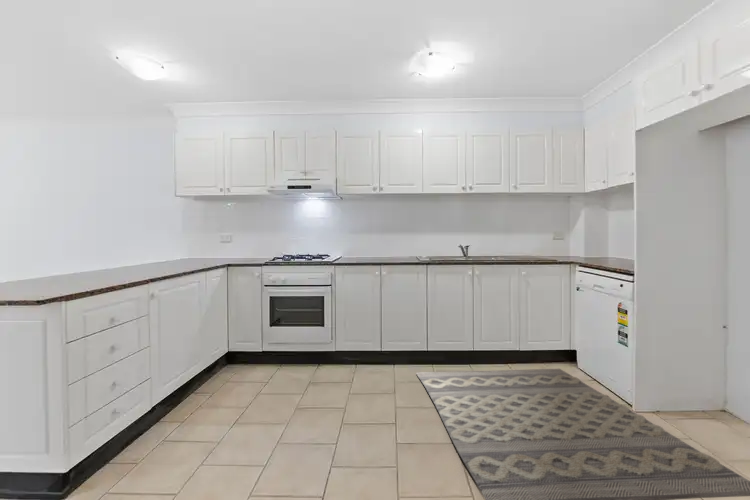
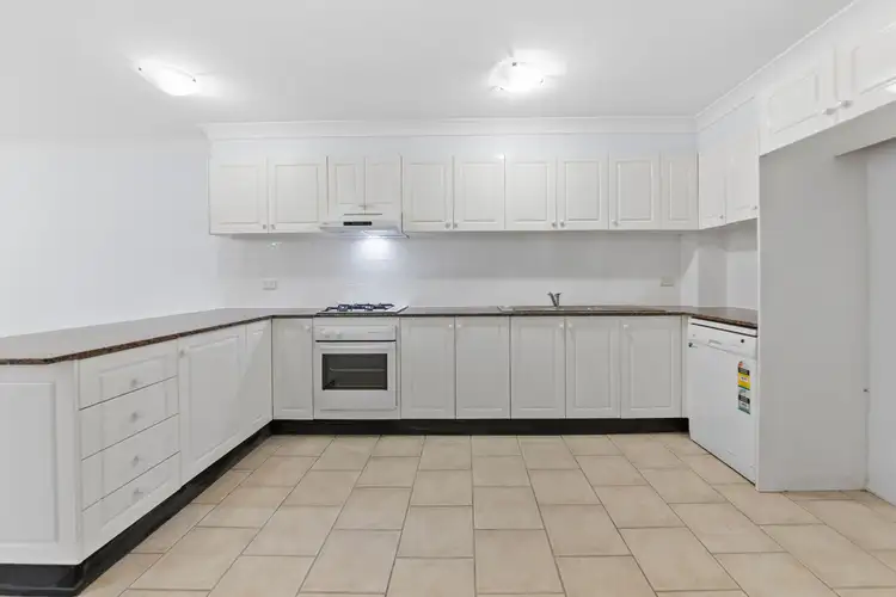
- rug [415,368,750,500]
